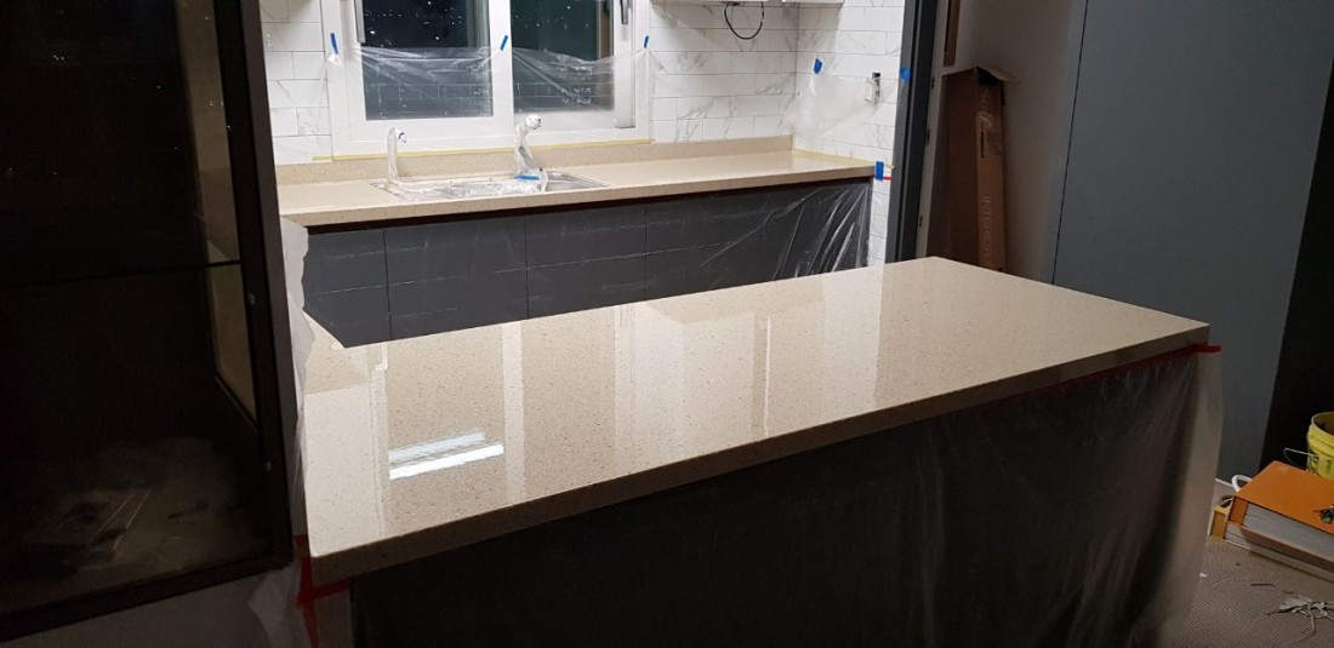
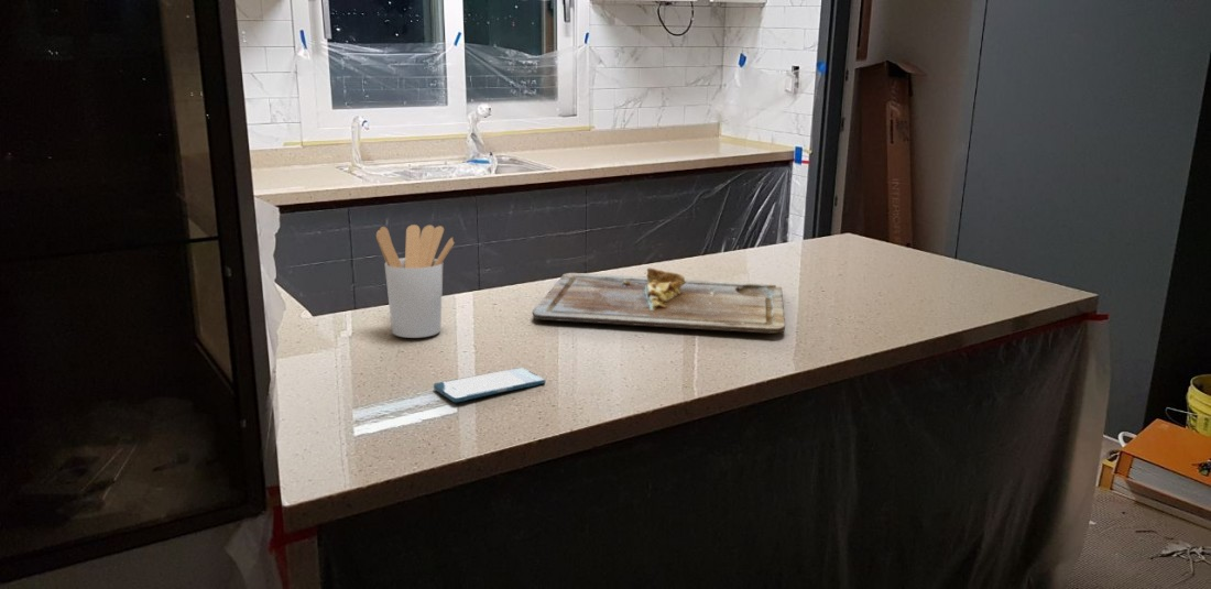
+ smartphone [433,367,546,403]
+ cutting board [532,268,786,335]
+ utensil holder [375,223,456,339]
